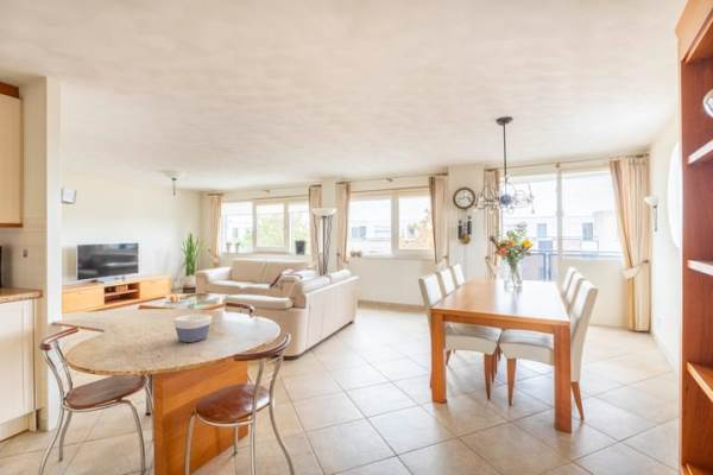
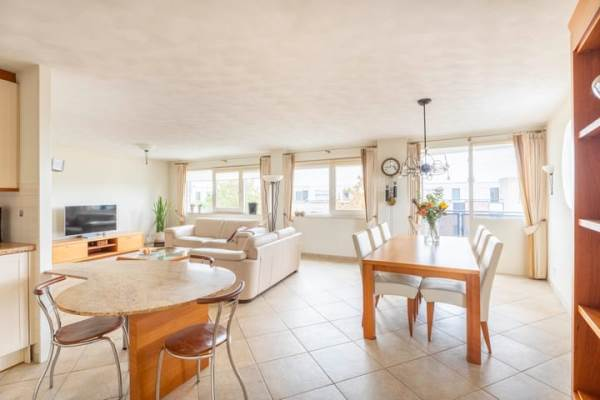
- bowl [172,312,213,343]
